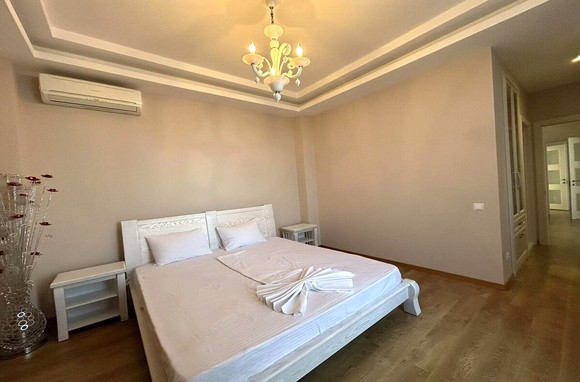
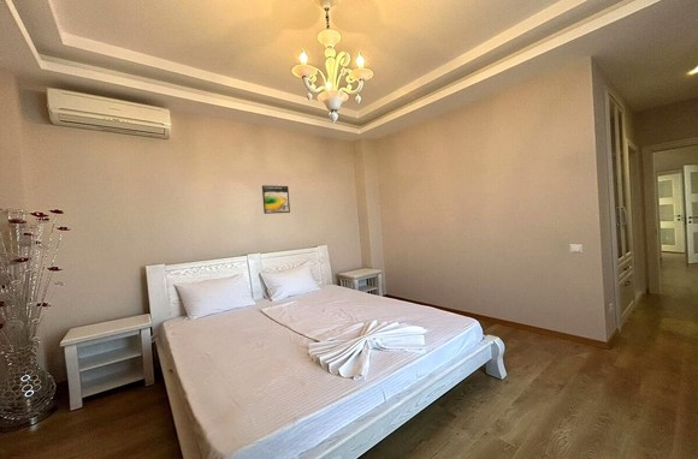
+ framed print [261,184,291,215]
